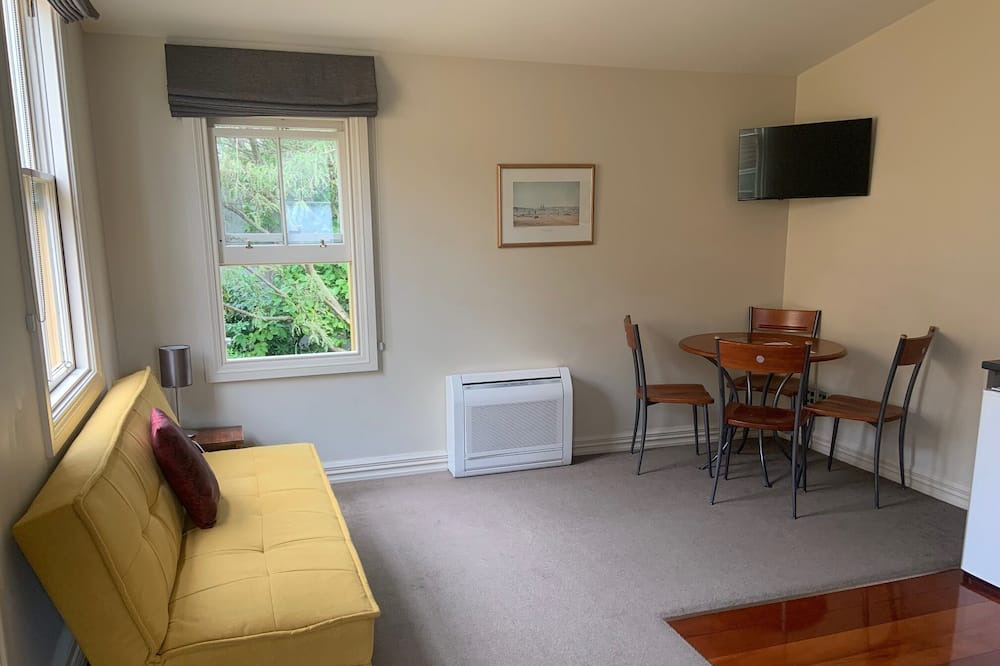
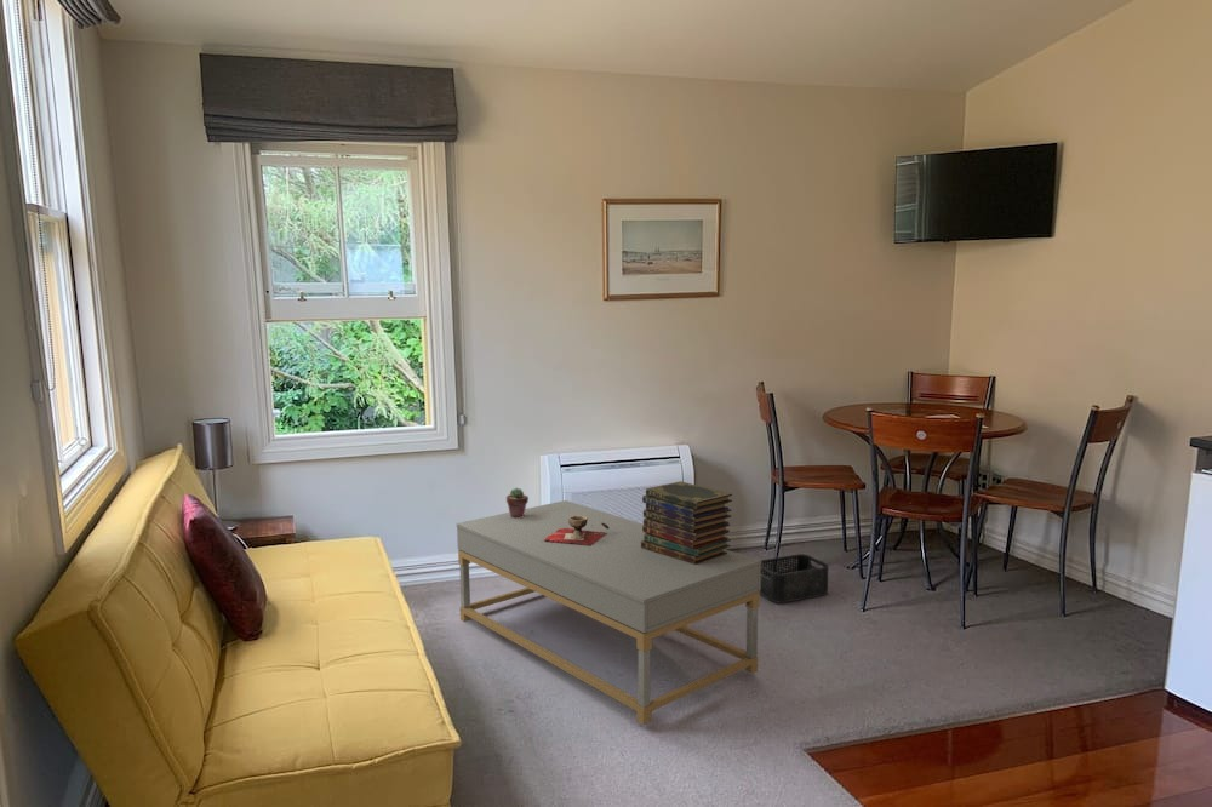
+ decorative bowl [543,516,610,545]
+ coffee table [456,499,761,726]
+ storage bin [759,553,830,605]
+ potted succulent [505,487,530,519]
+ book stack [641,480,733,565]
